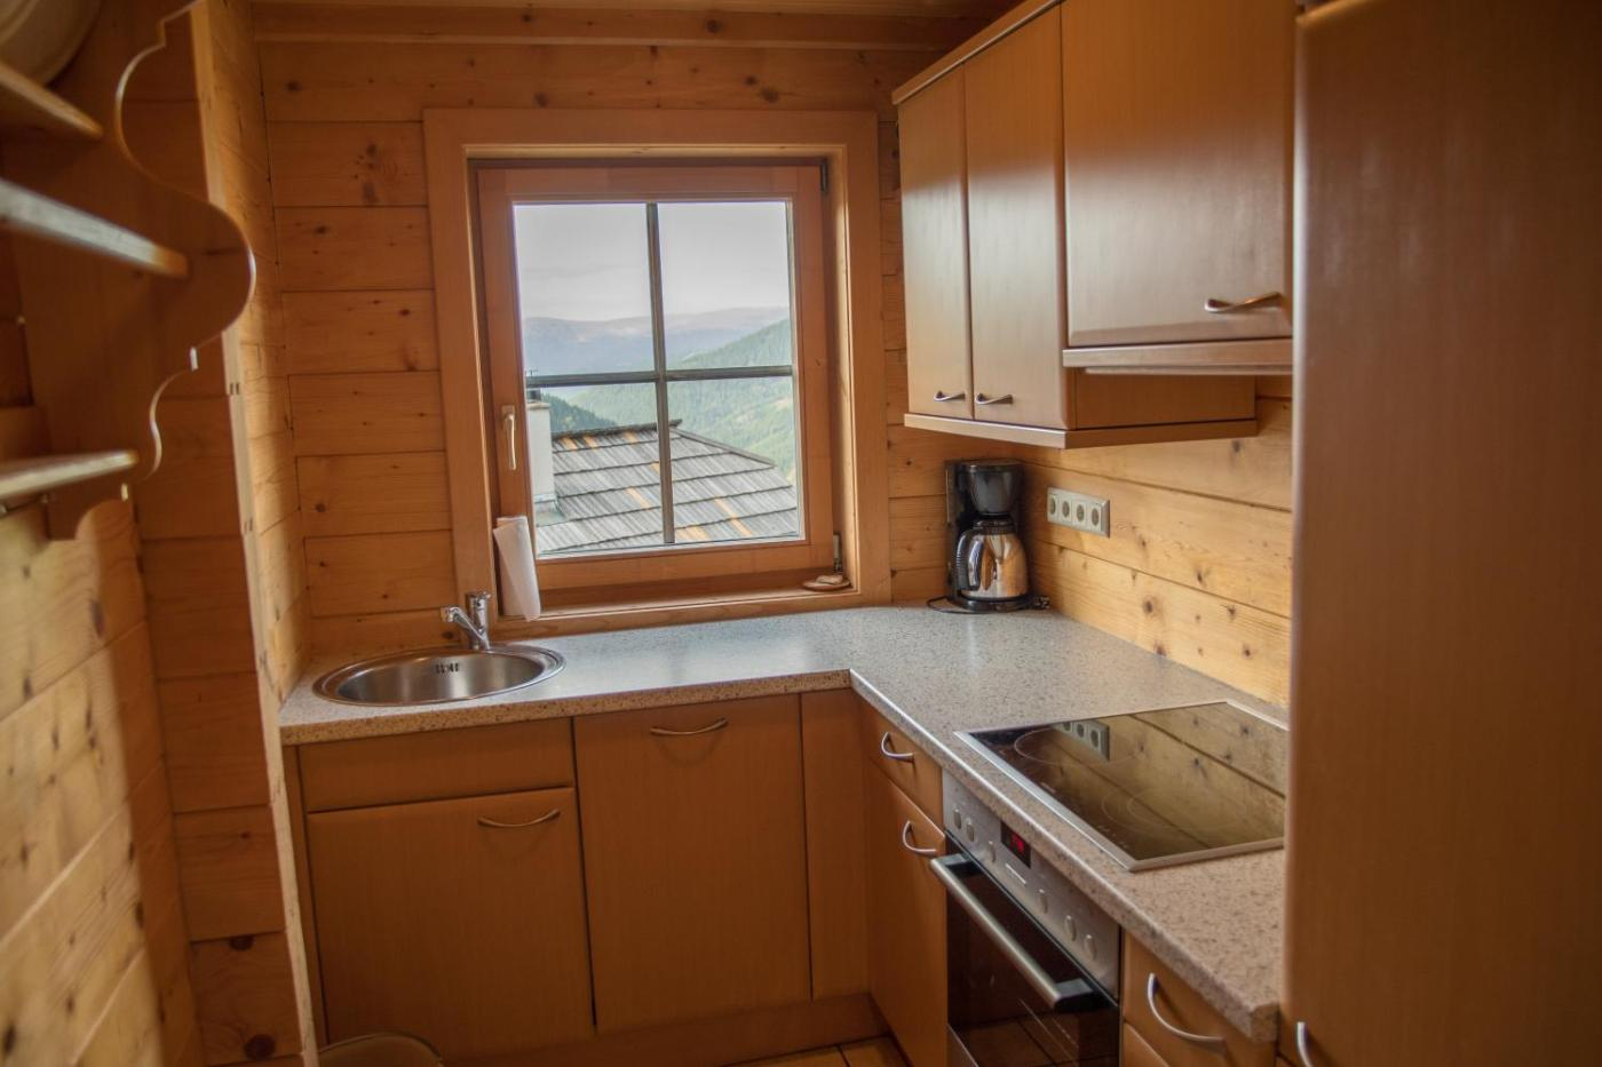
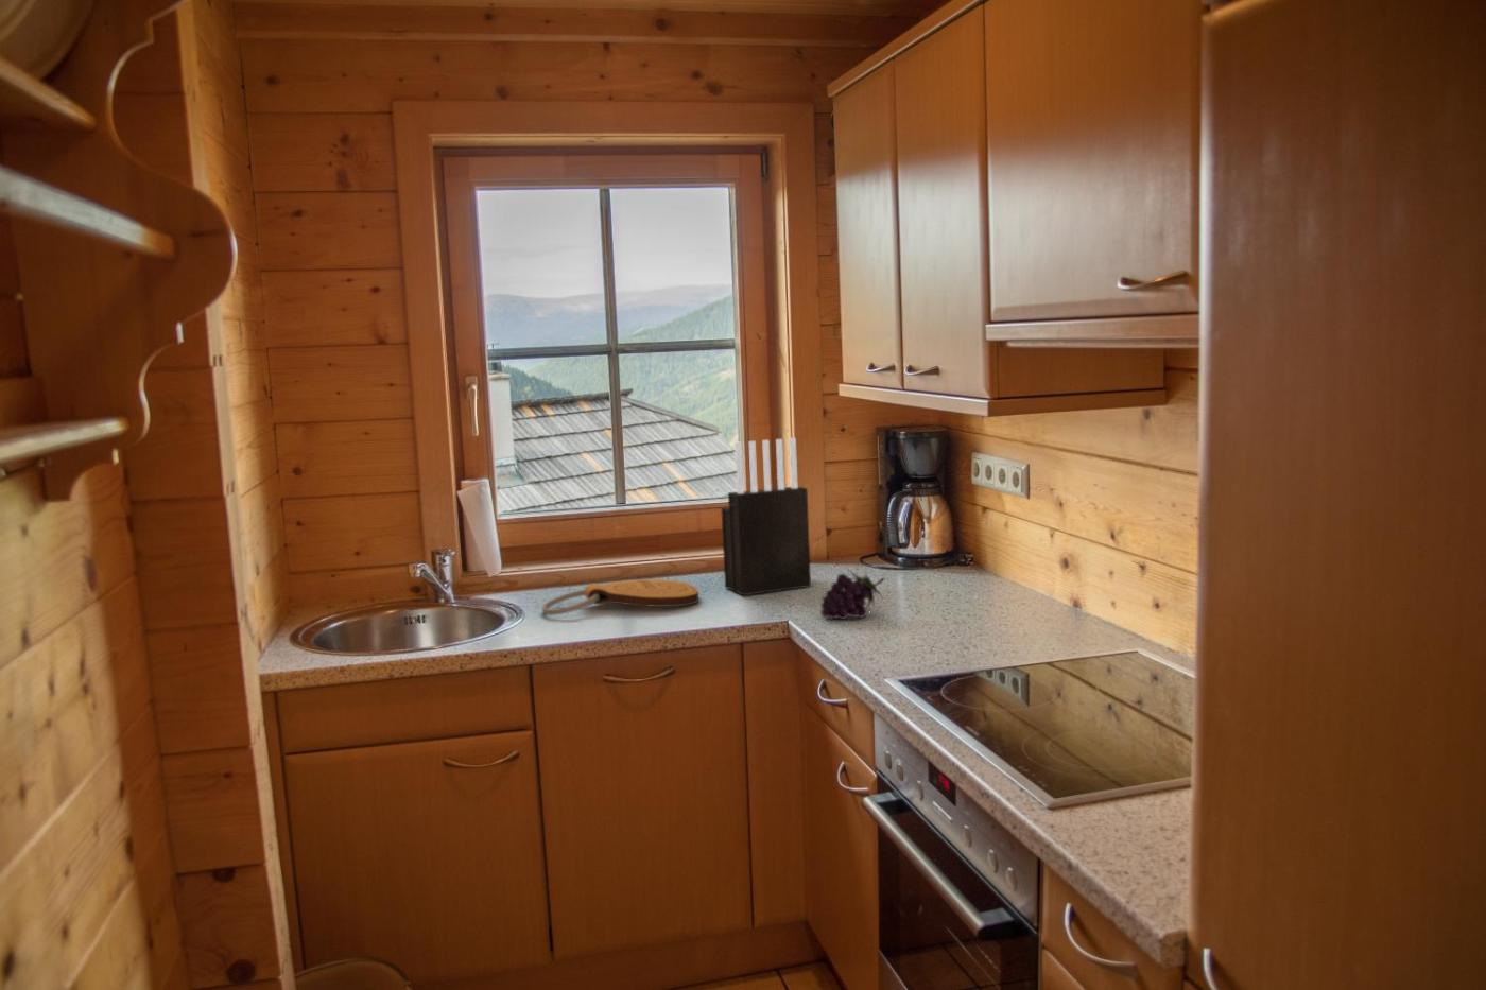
+ key chain [541,578,699,617]
+ fruit [821,566,885,621]
+ knife block [719,438,812,597]
